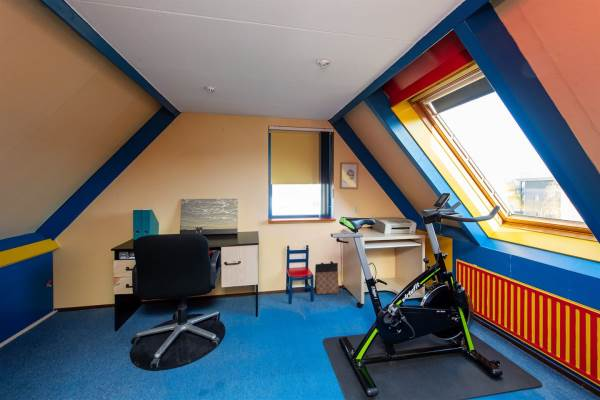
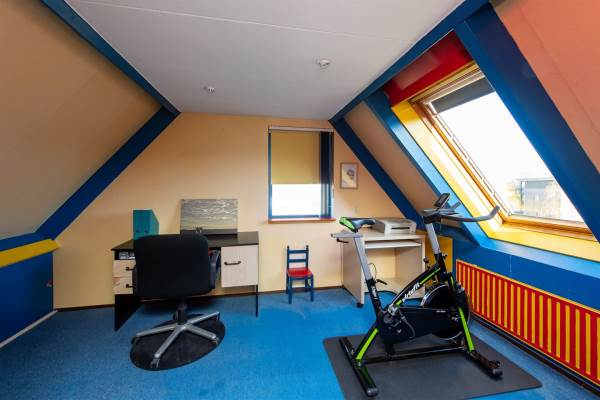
- bag [313,260,340,295]
